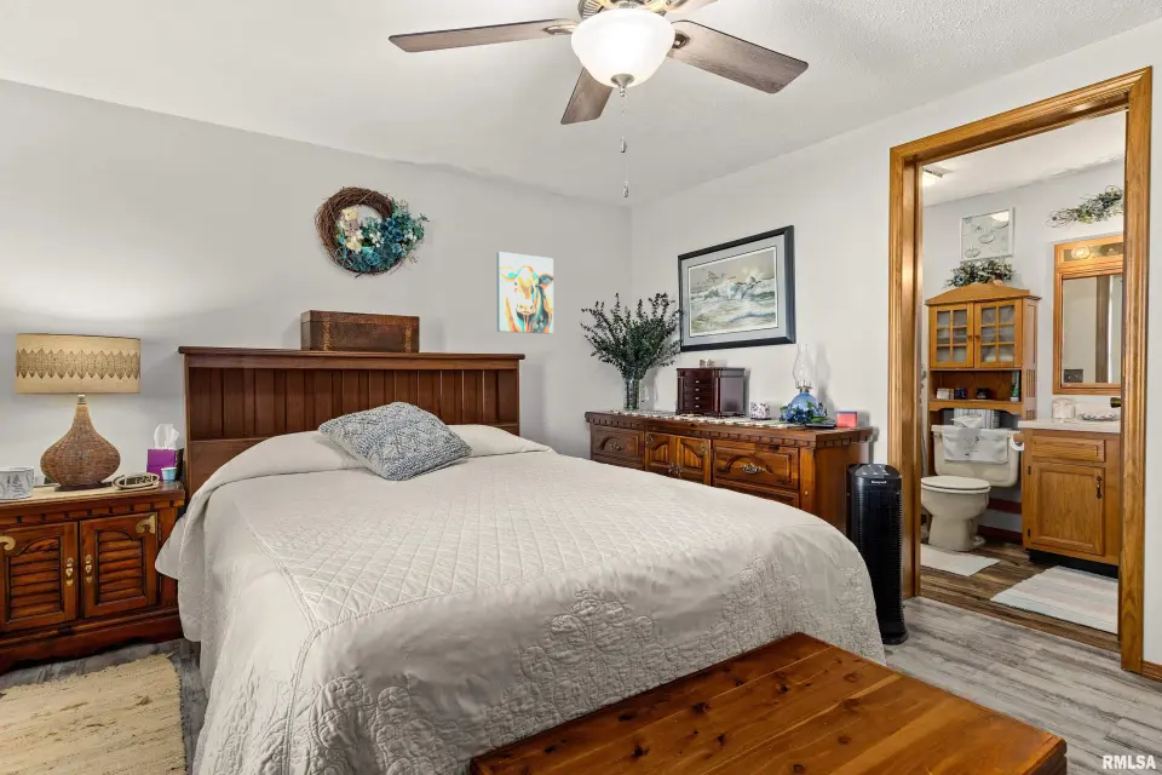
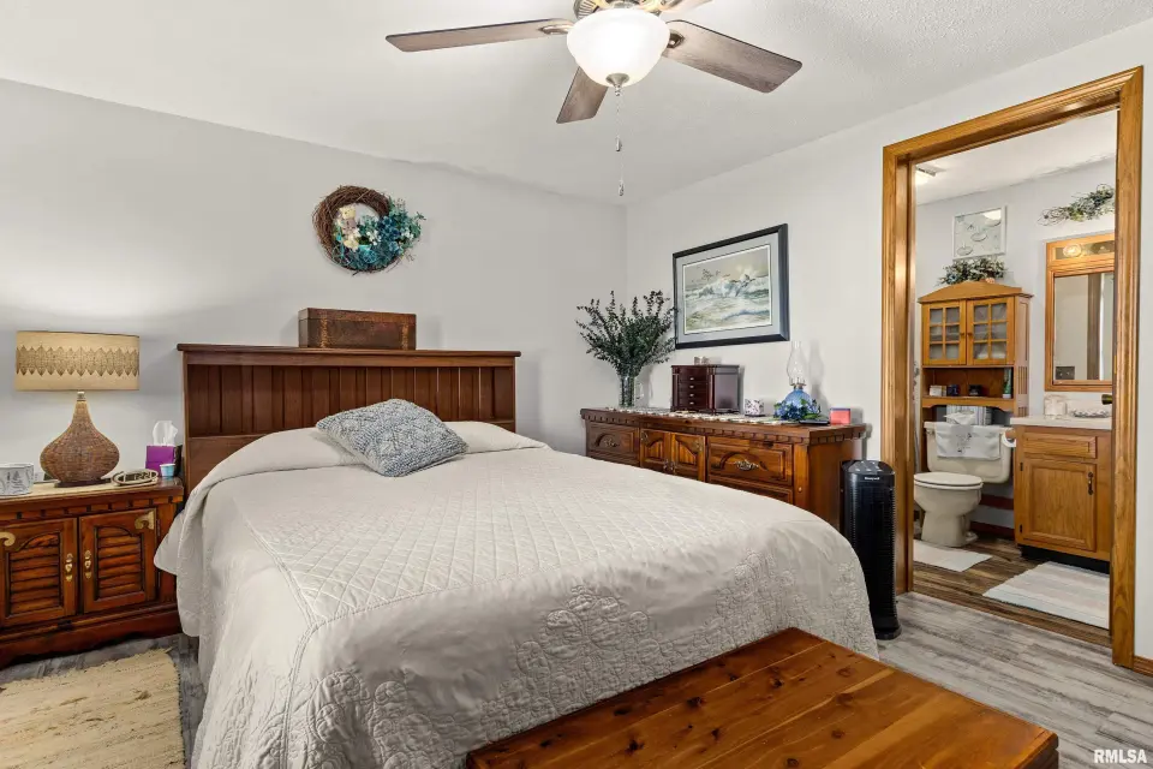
- wall art [495,251,554,335]
